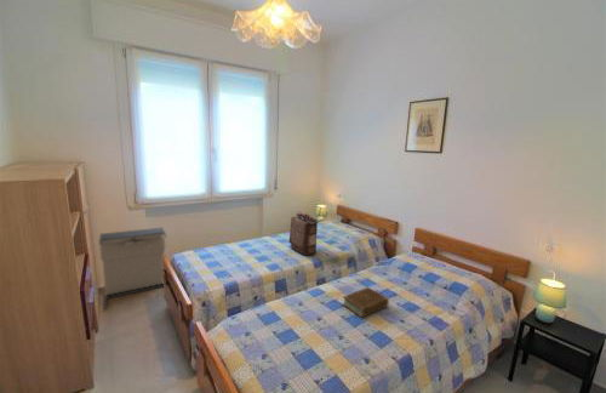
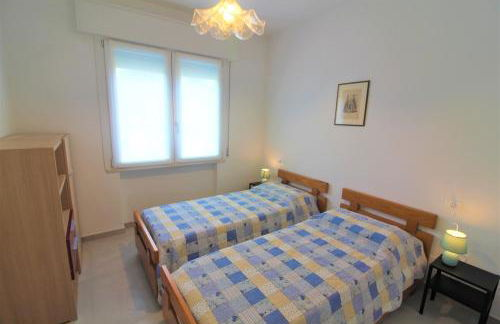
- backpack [287,210,319,257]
- laundry hamper [98,226,167,311]
- book [342,286,390,319]
